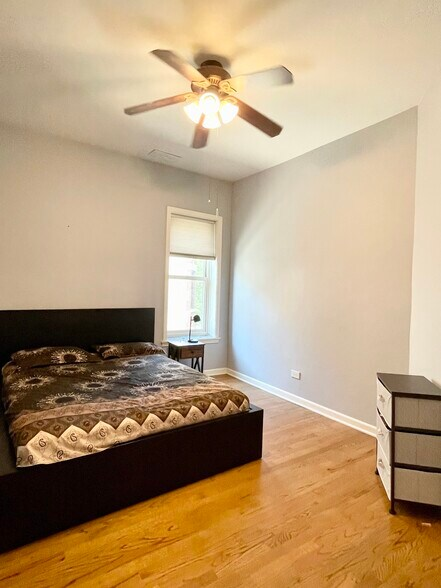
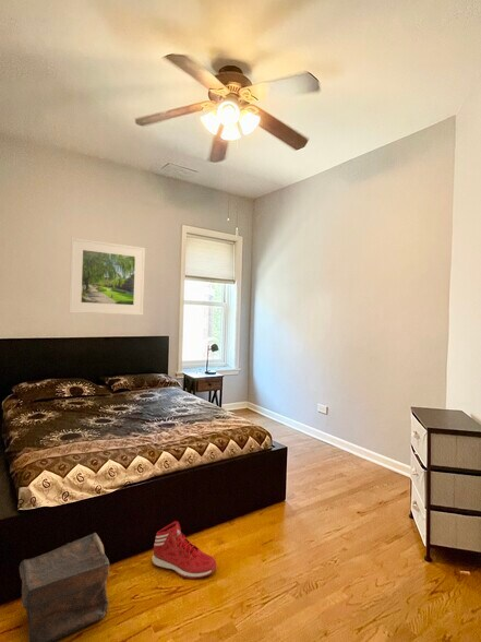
+ pouch [19,532,110,642]
+ sneaker [151,520,218,580]
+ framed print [68,237,146,317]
